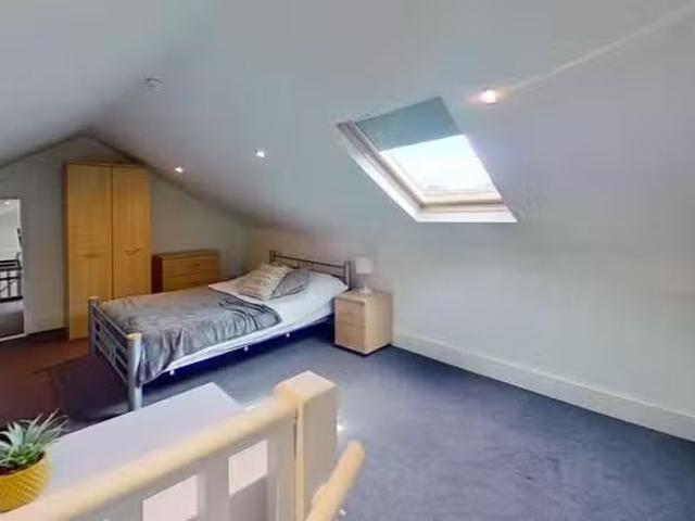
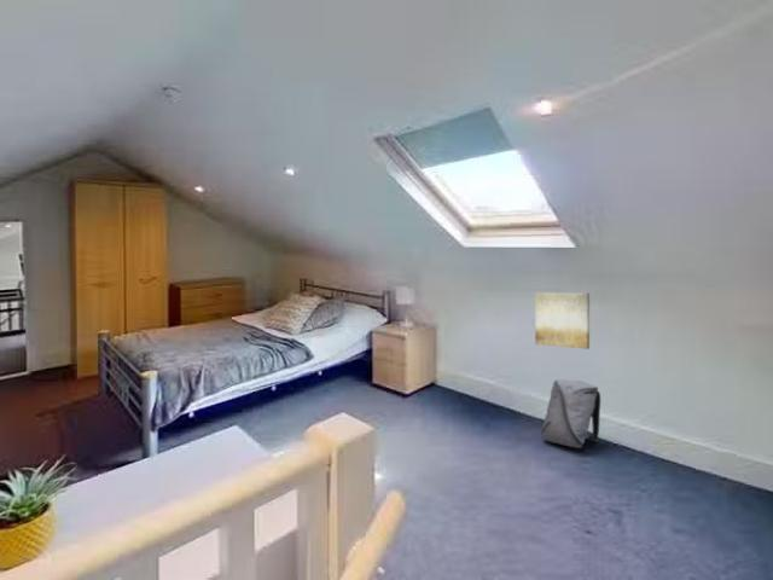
+ wall art [534,291,591,350]
+ backpack [540,378,601,450]
